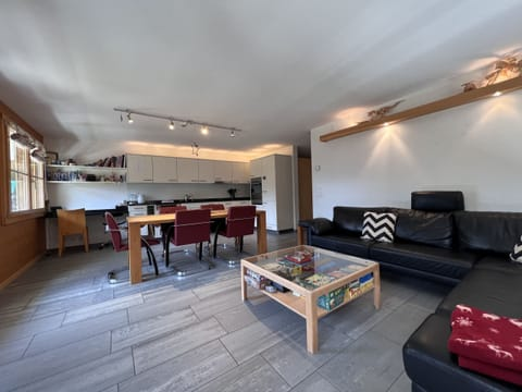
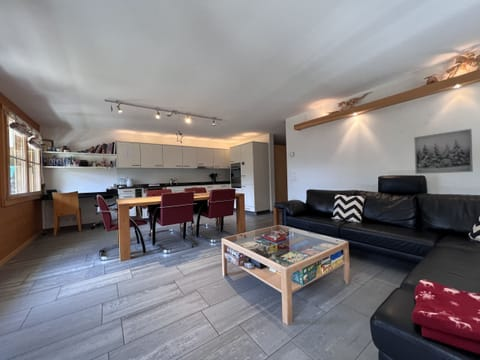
+ wall art [413,128,474,175]
